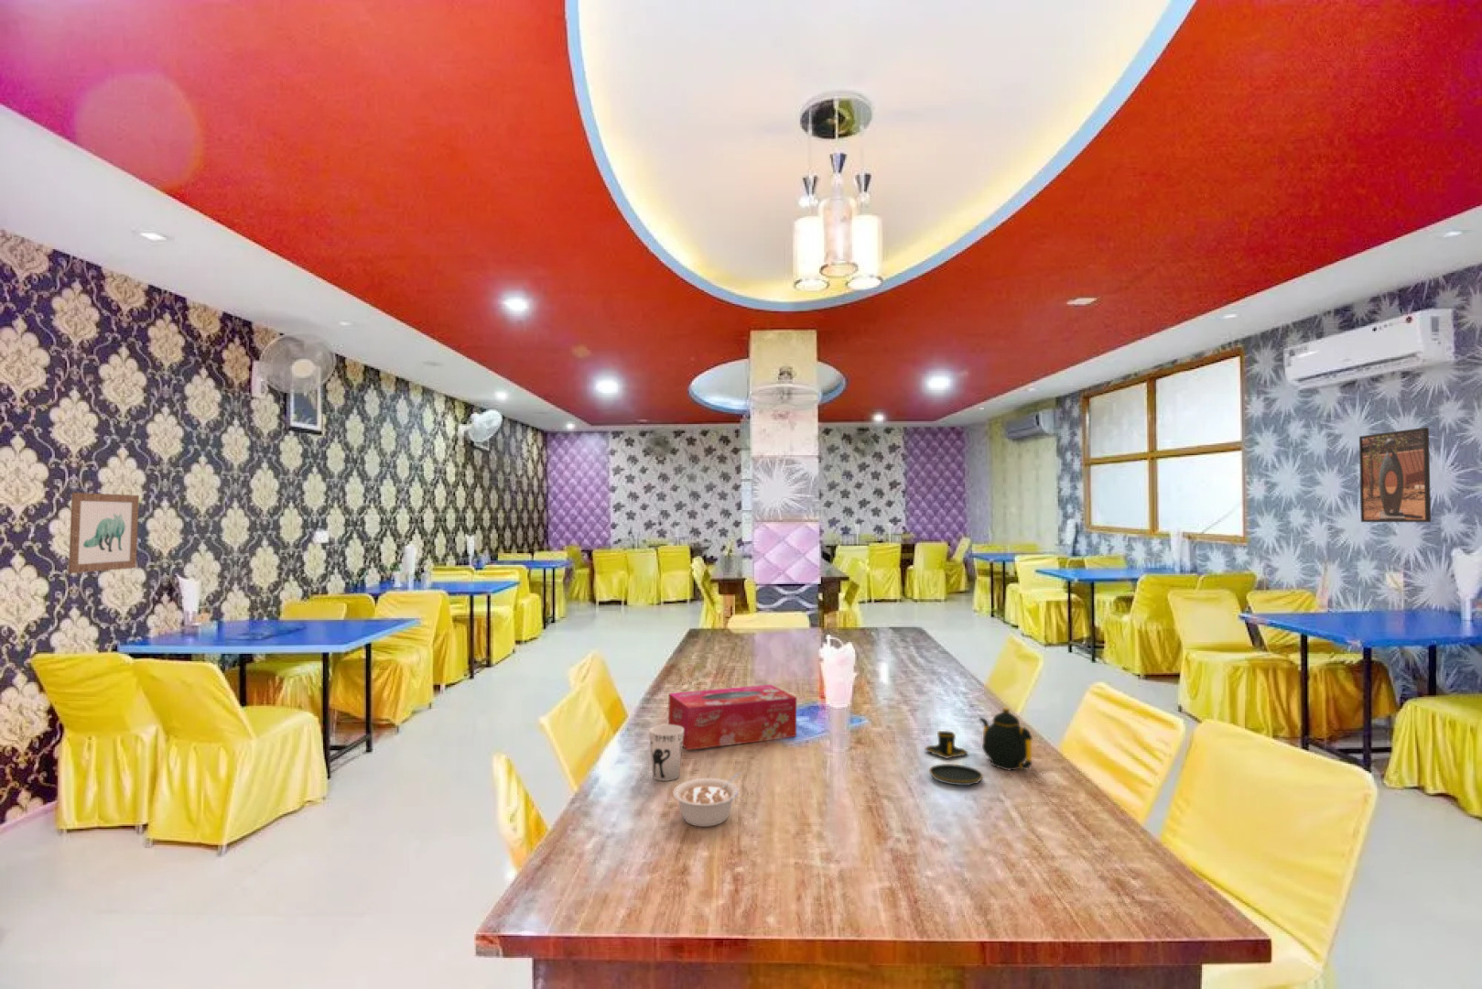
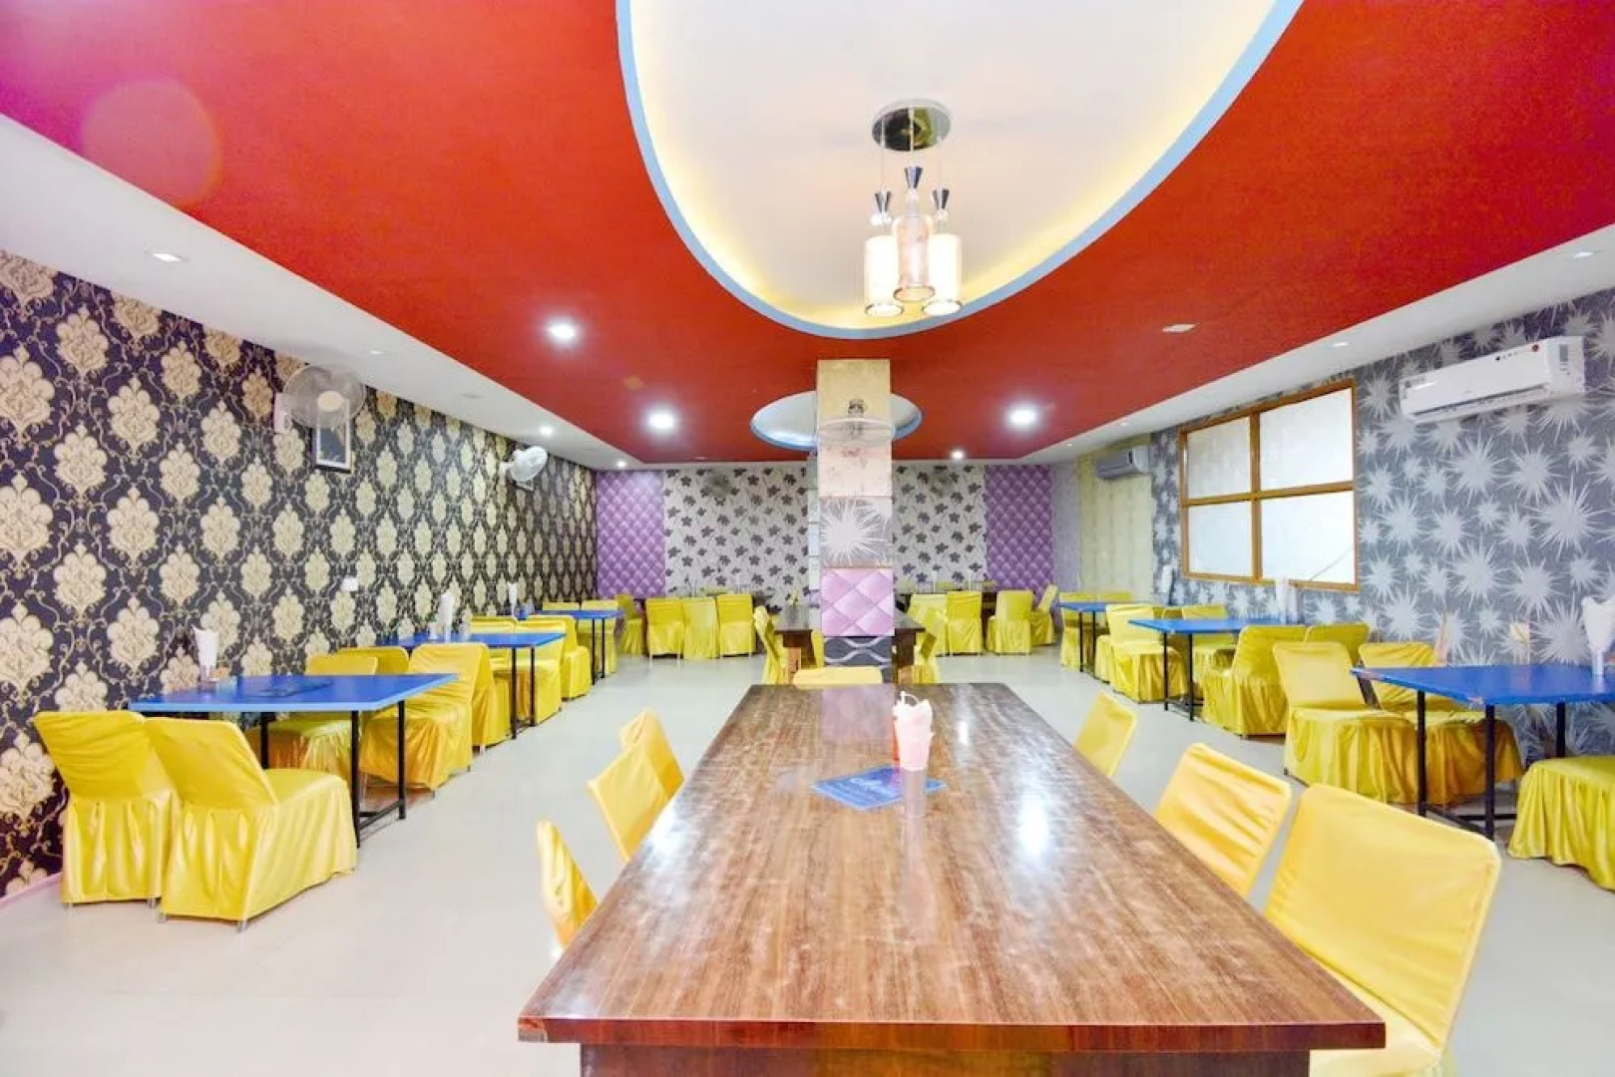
- wall art [67,492,140,574]
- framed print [1358,427,1431,523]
- tissue box [668,684,798,751]
- cup [648,723,684,783]
- legume [672,772,742,828]
- teapot [924,706,1034,787]
